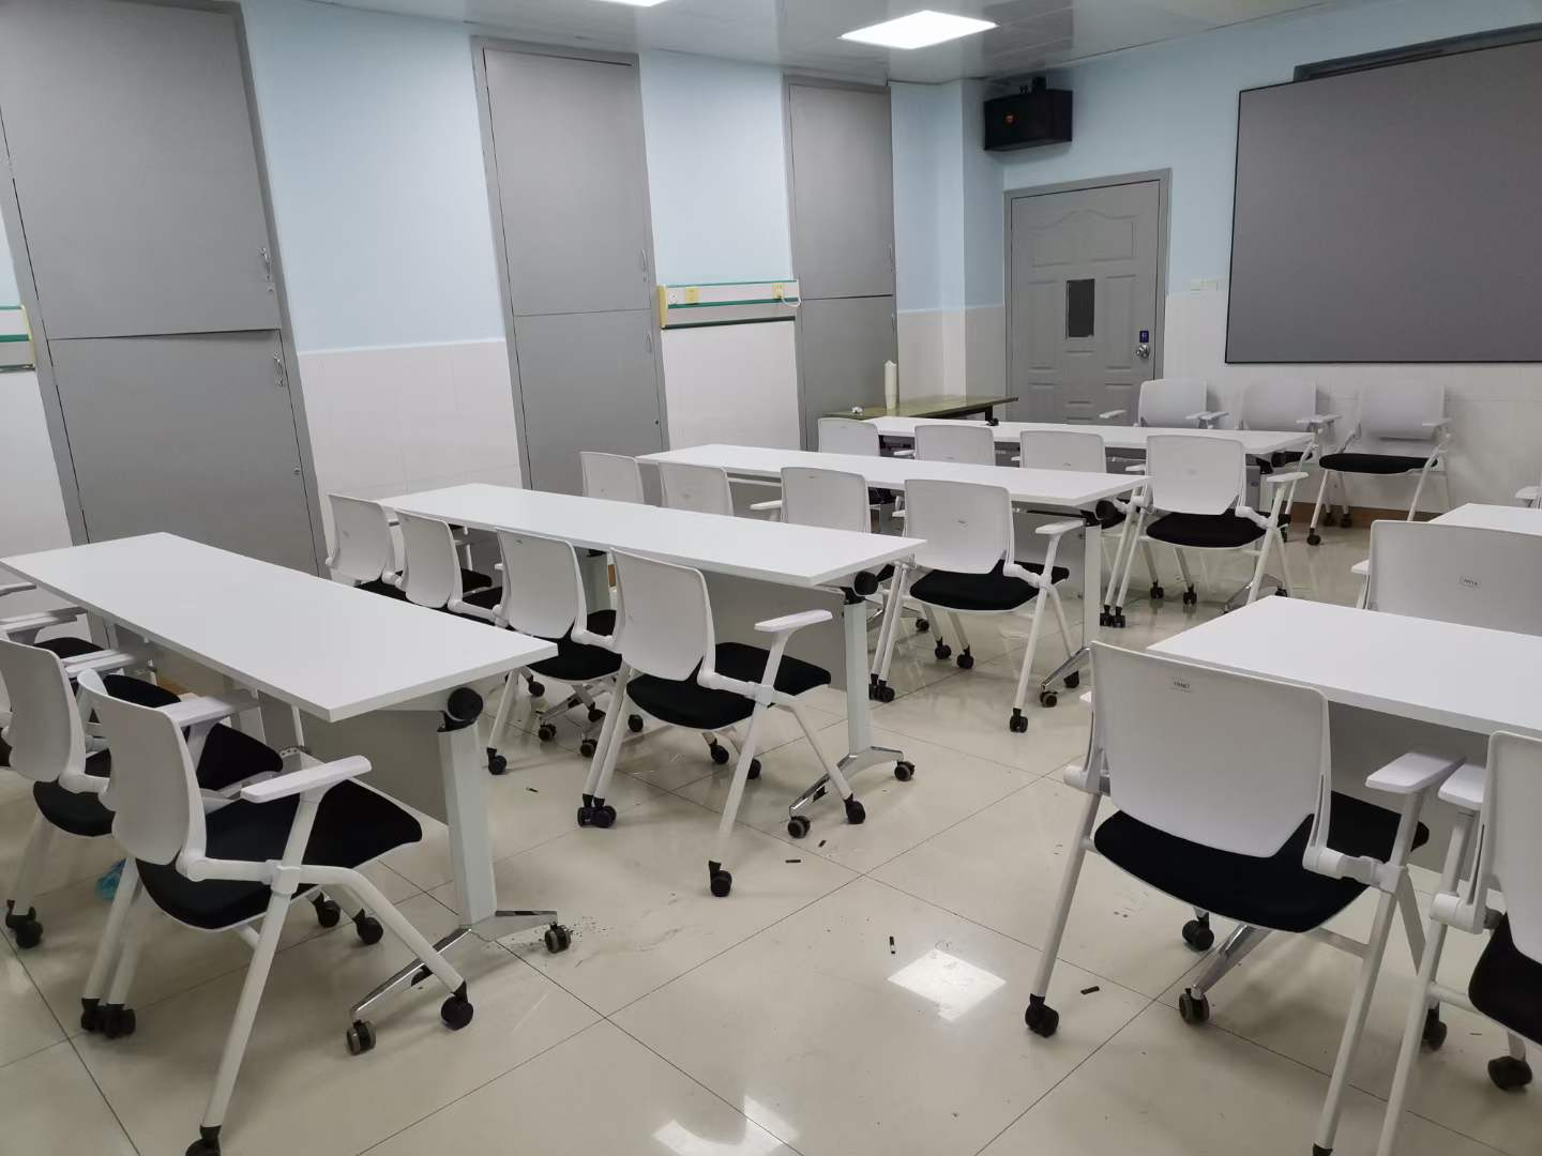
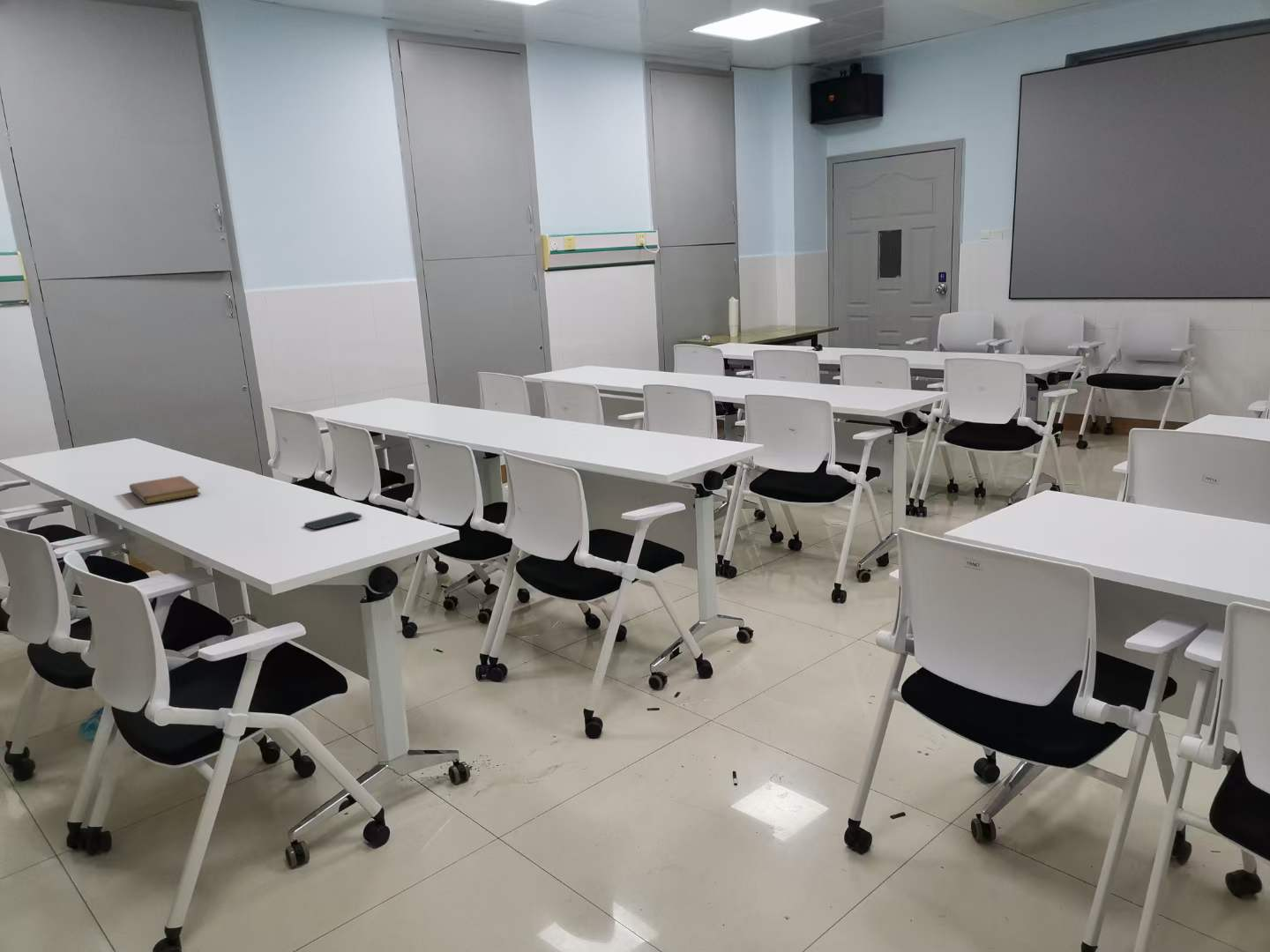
+ notebook [129,475,201,505]
+ smartphone [303,511,363,530]
